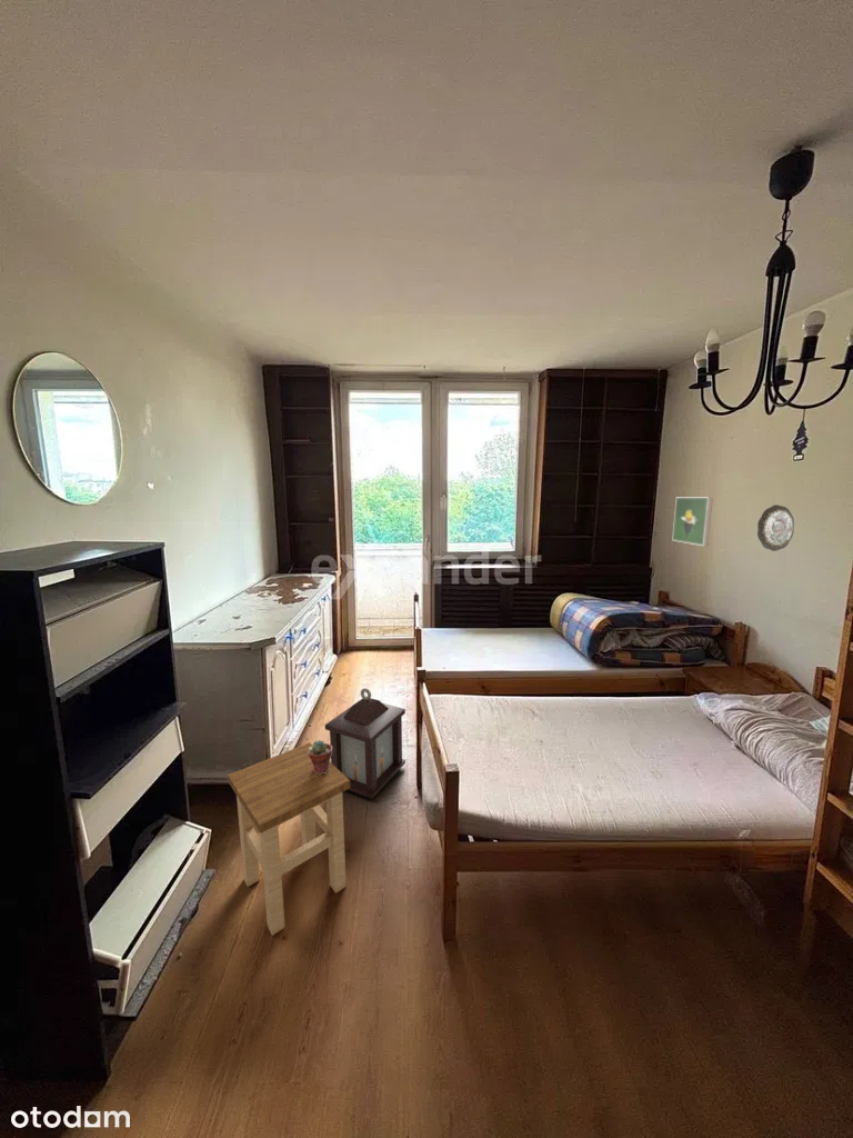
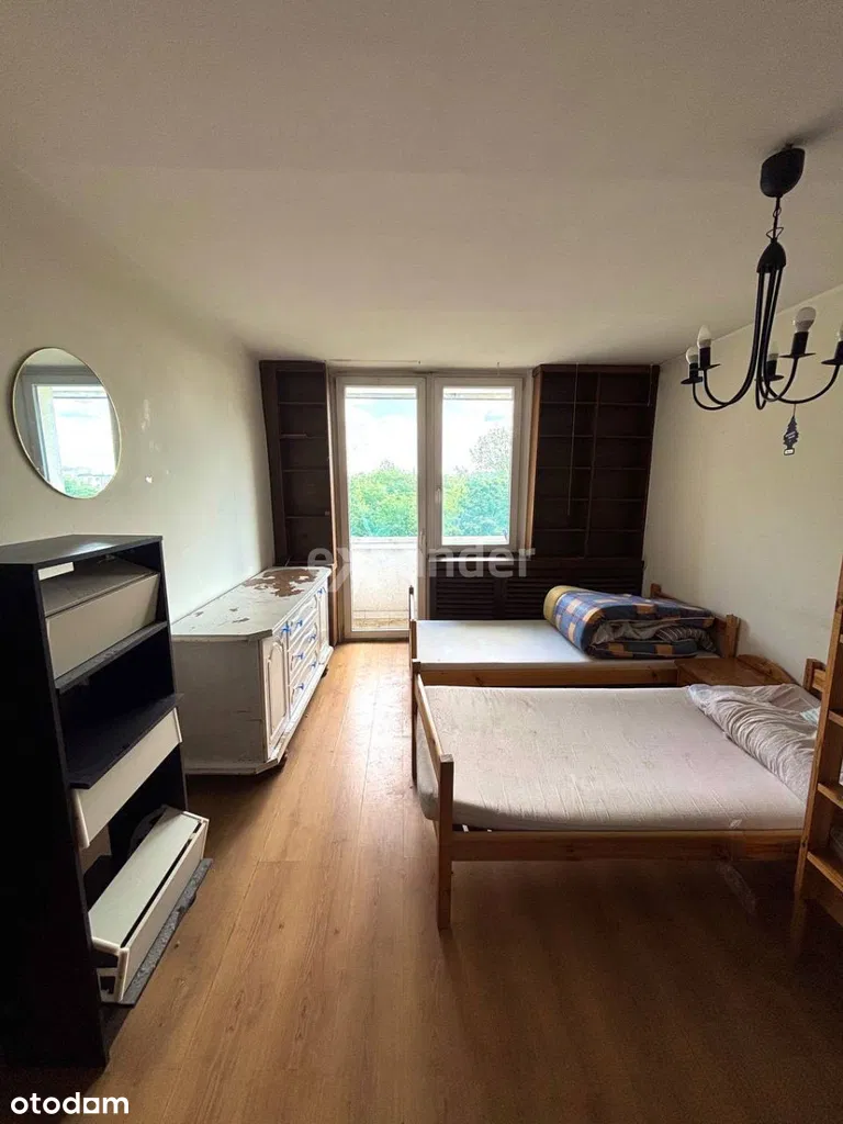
- decorative plate [756,503,795,552]
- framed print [671,497,714,547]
- lantern [324,687,407,800]
- stool [227,741,350,937]
- potted succulent [308,739,332,775]
